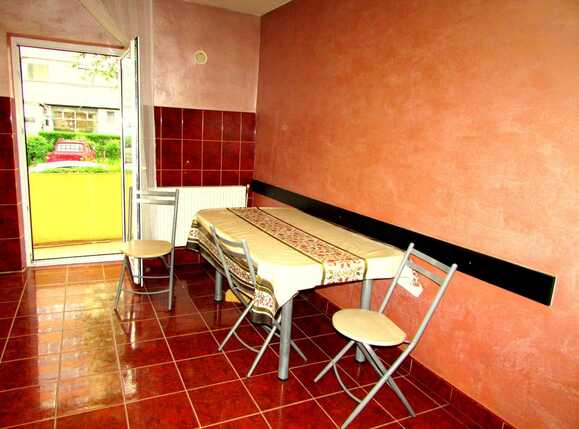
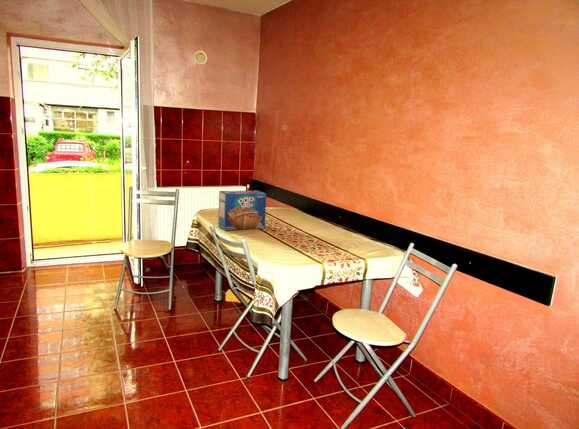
+ toaster pastry box [217,190,267,232]
